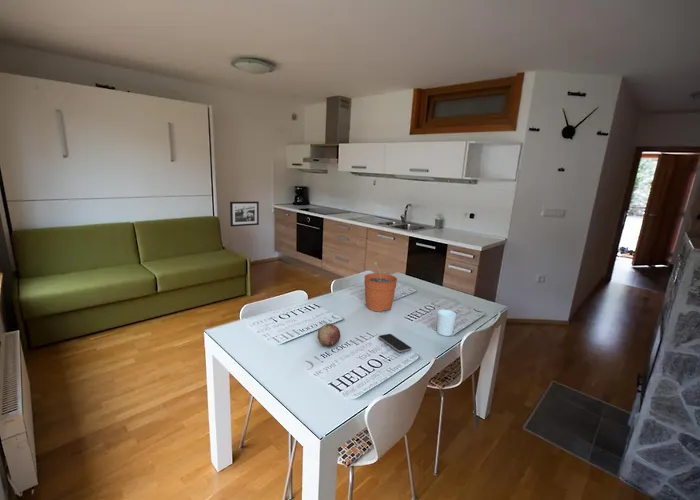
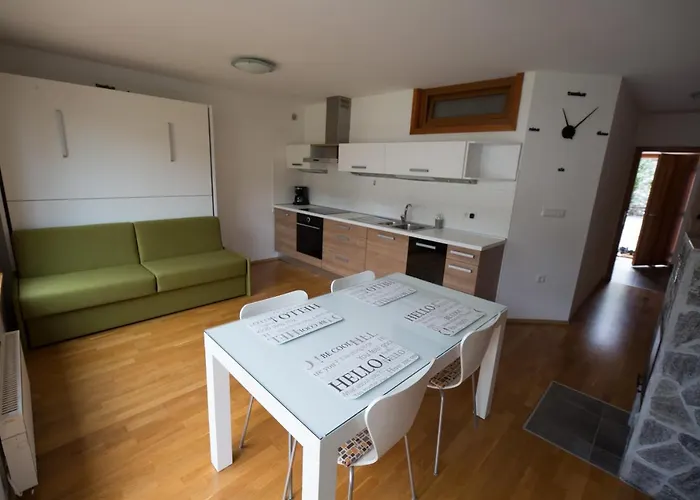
- plant pot [363,261,398,313]
- fruit [316,322,341,347]
- cup [436,309,457,337]
- picture frame [229,200,260,228]
- smartphone [378,333,412,353]
